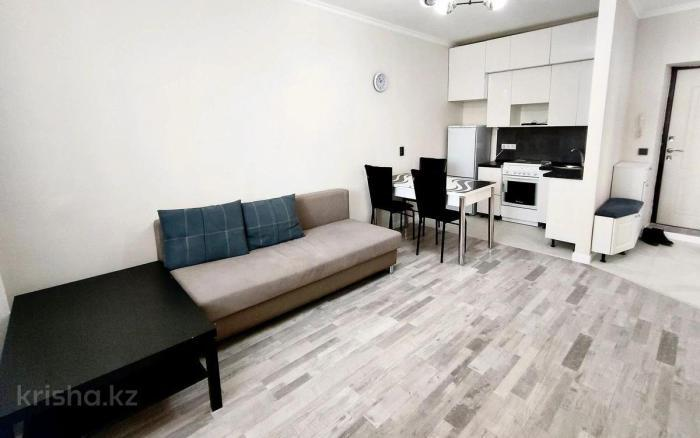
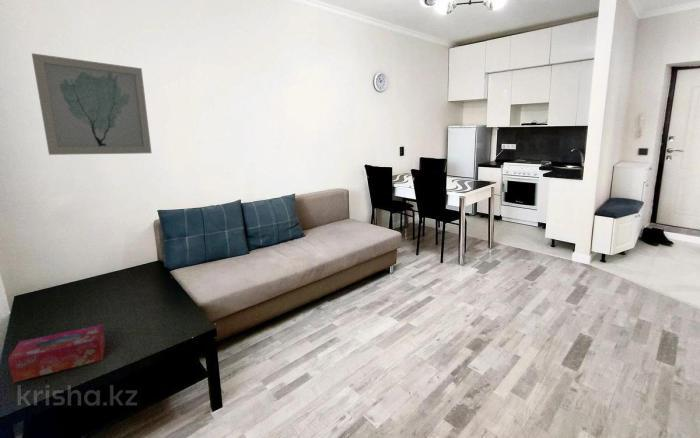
+ tissue box [7,323,106,383]
+ wall art [31,52,152,156]
